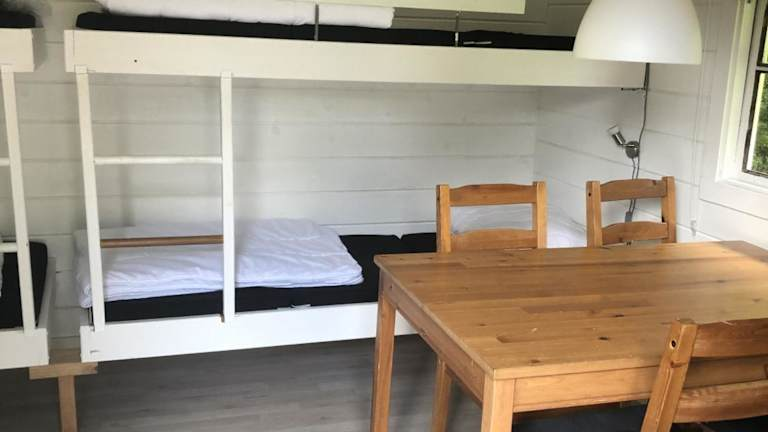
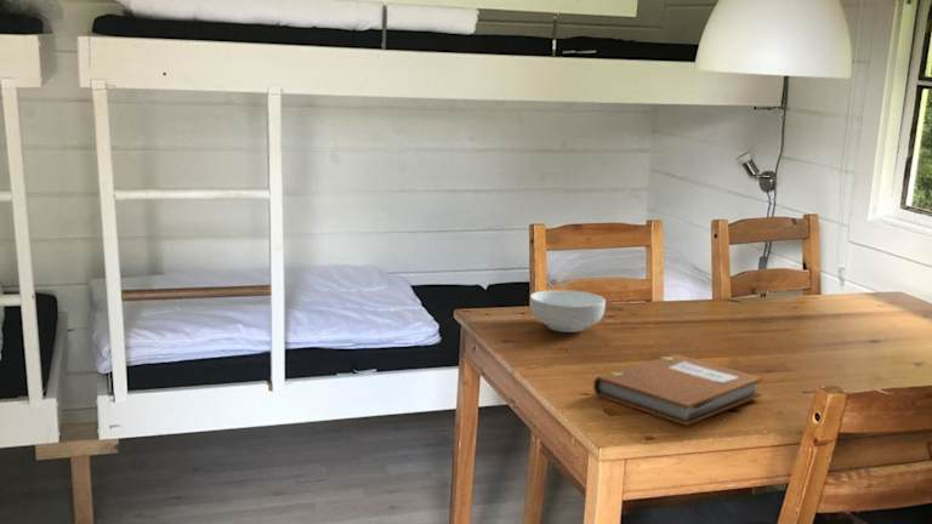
+ notebook [592,353,765,427]
+ cereal bowl [529,289,607,334]
